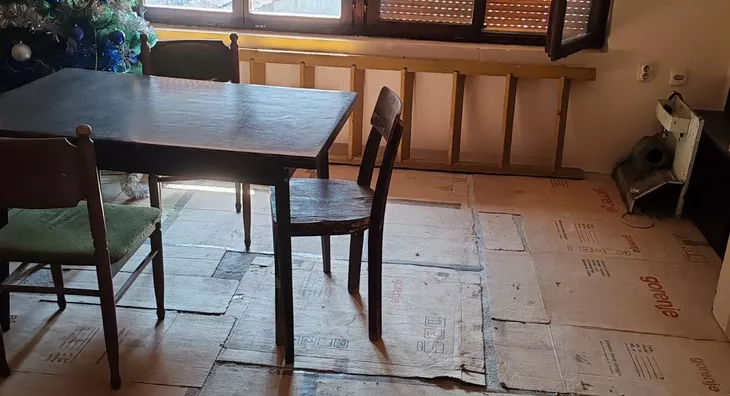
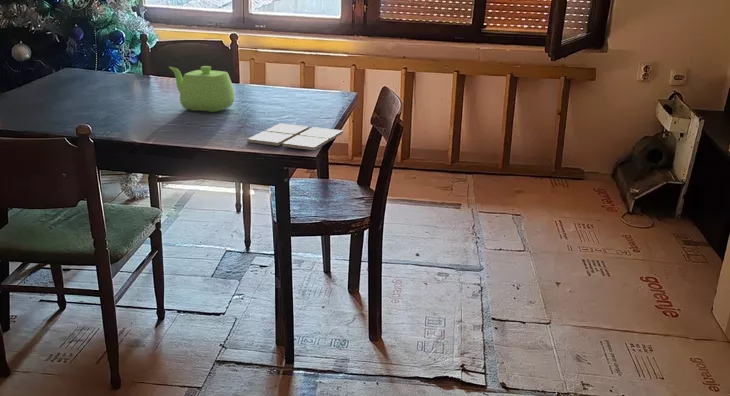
+ drink coaster [246,122,344,151]
+ teapot [168,65,235,113]
